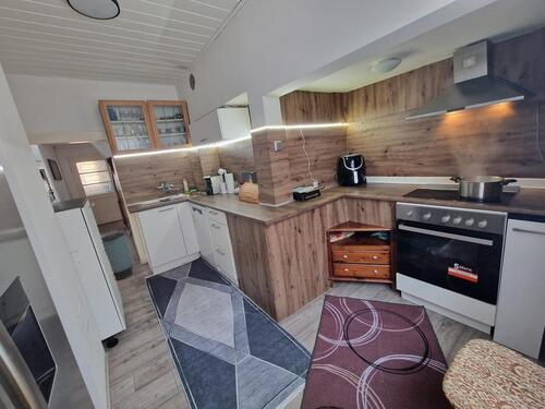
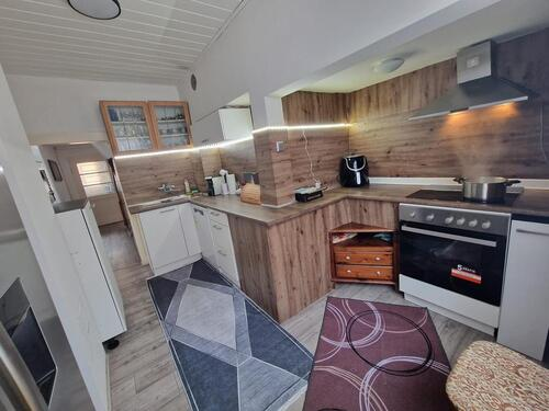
- trash can [100,231,134,281]
